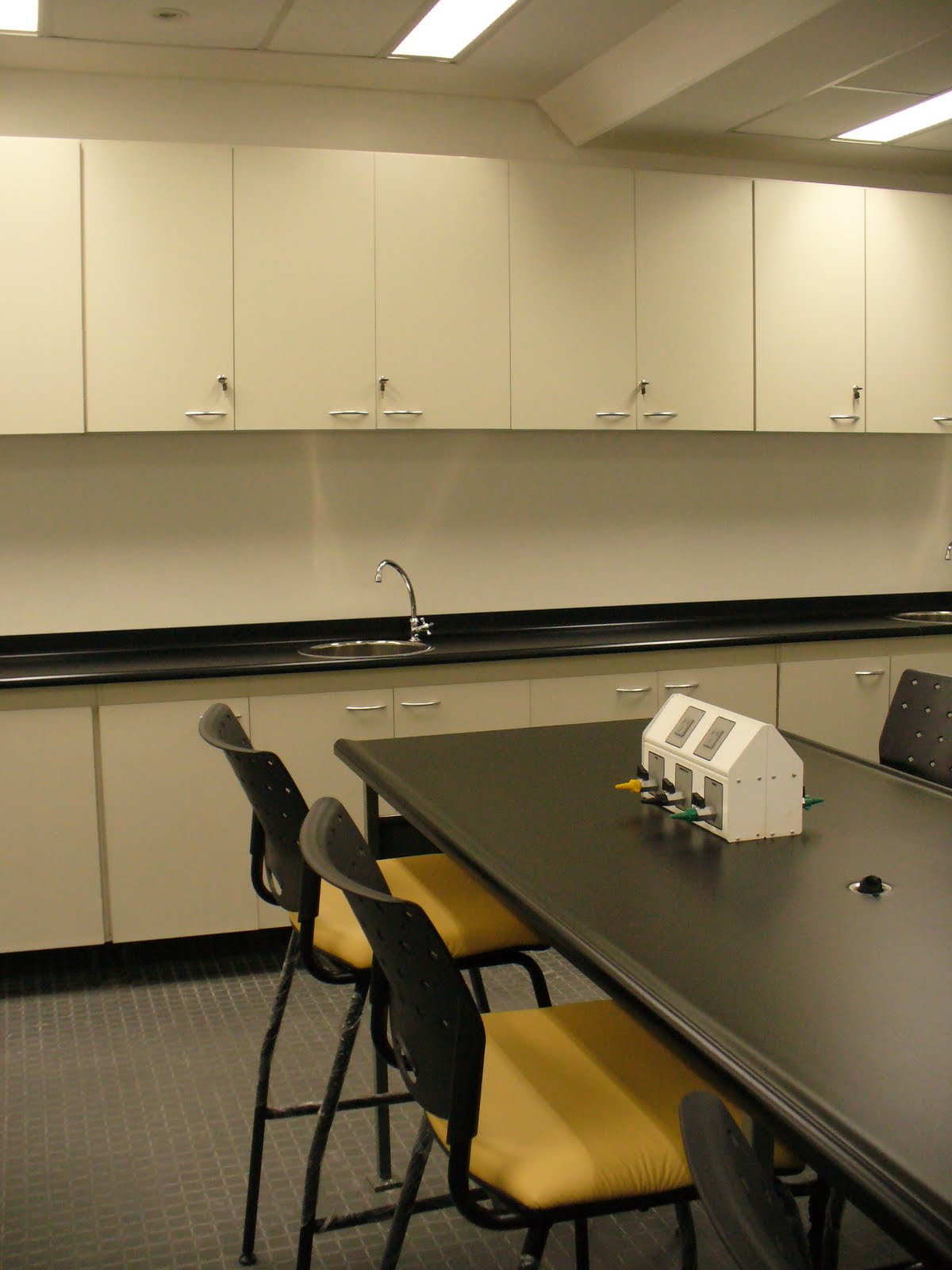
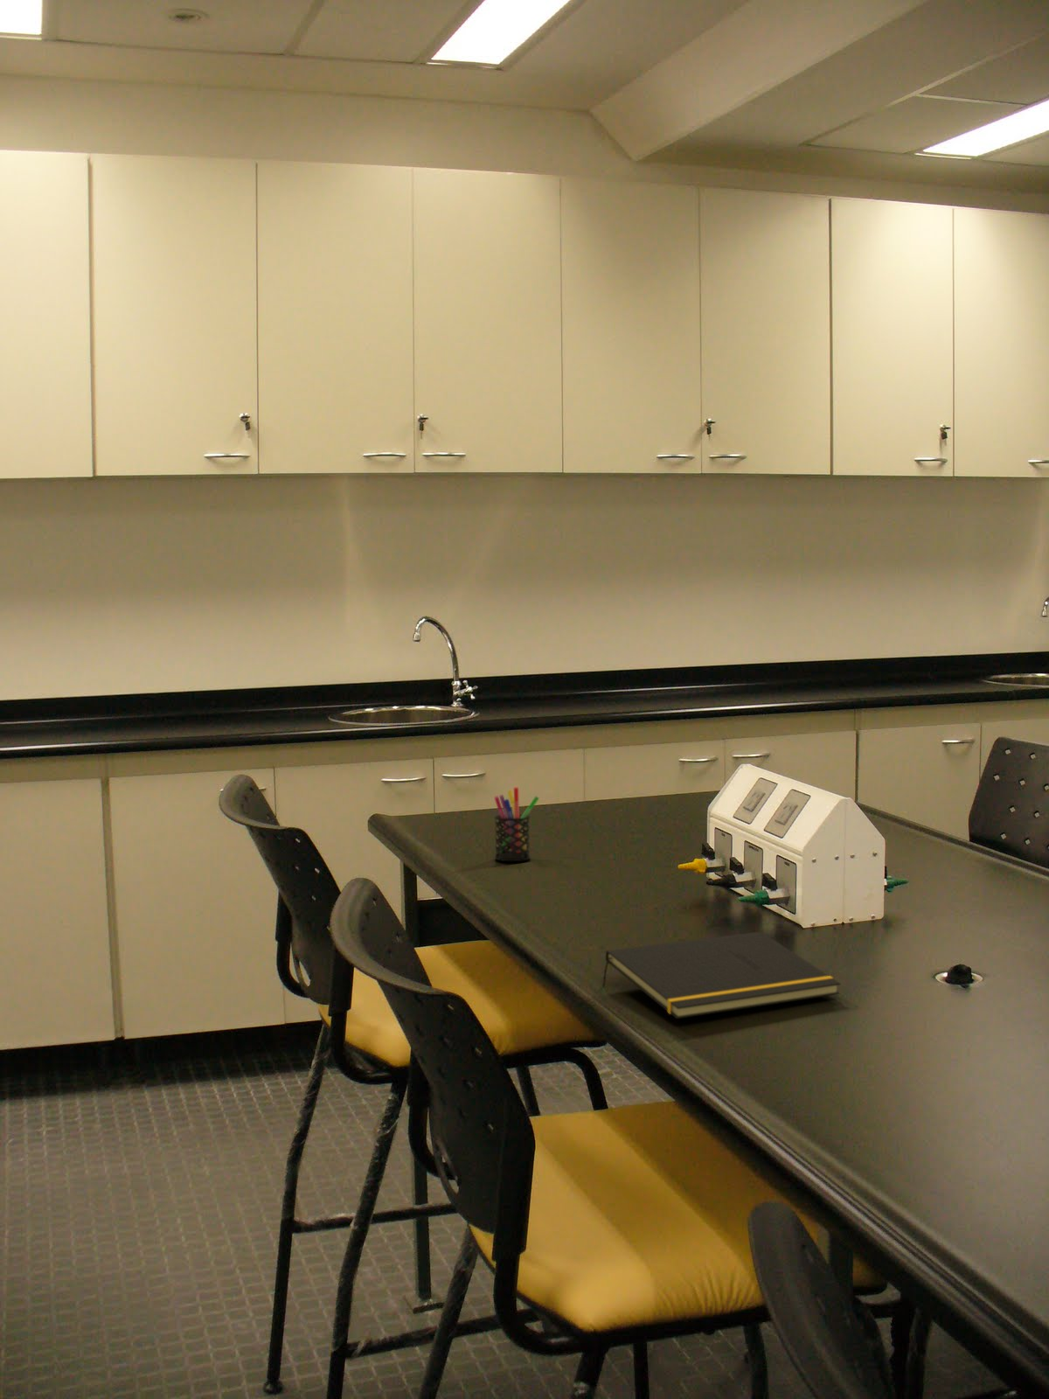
+ pen holder [494,787,540,863]
+ notepad [602,931,842,1020]
